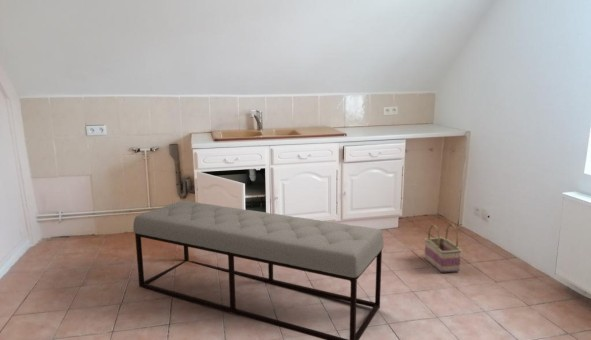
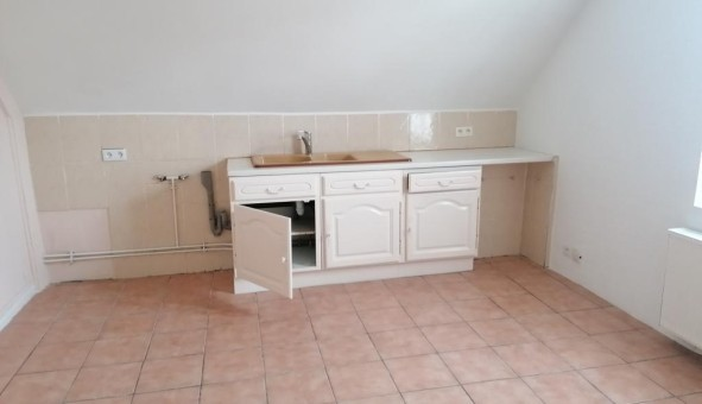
- basket [423,222,463,274]
- bench [132,200,385,340]
